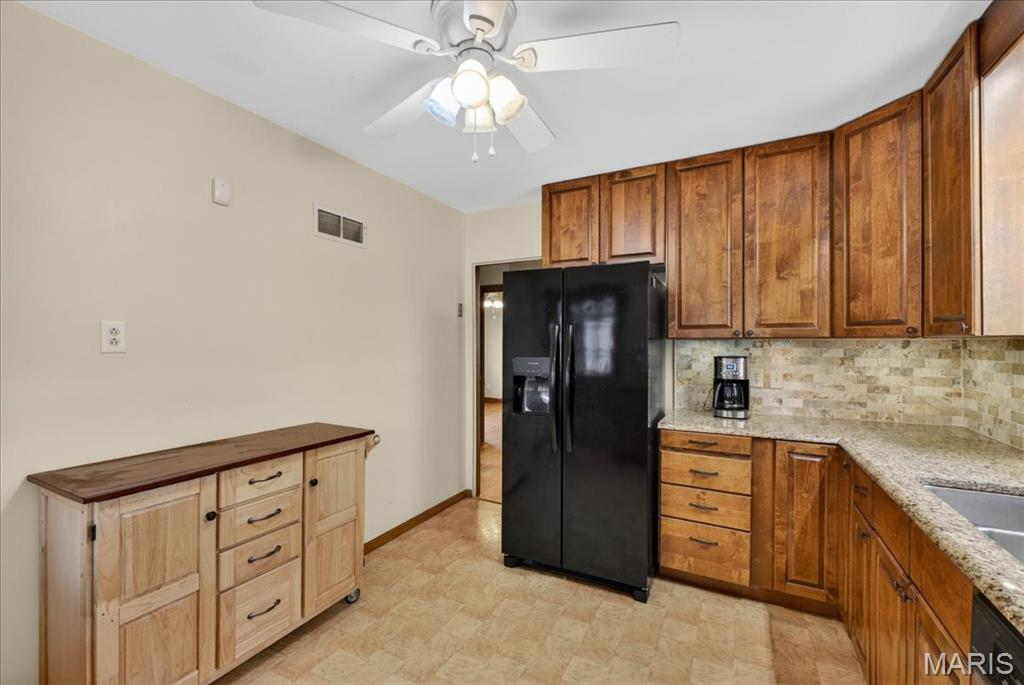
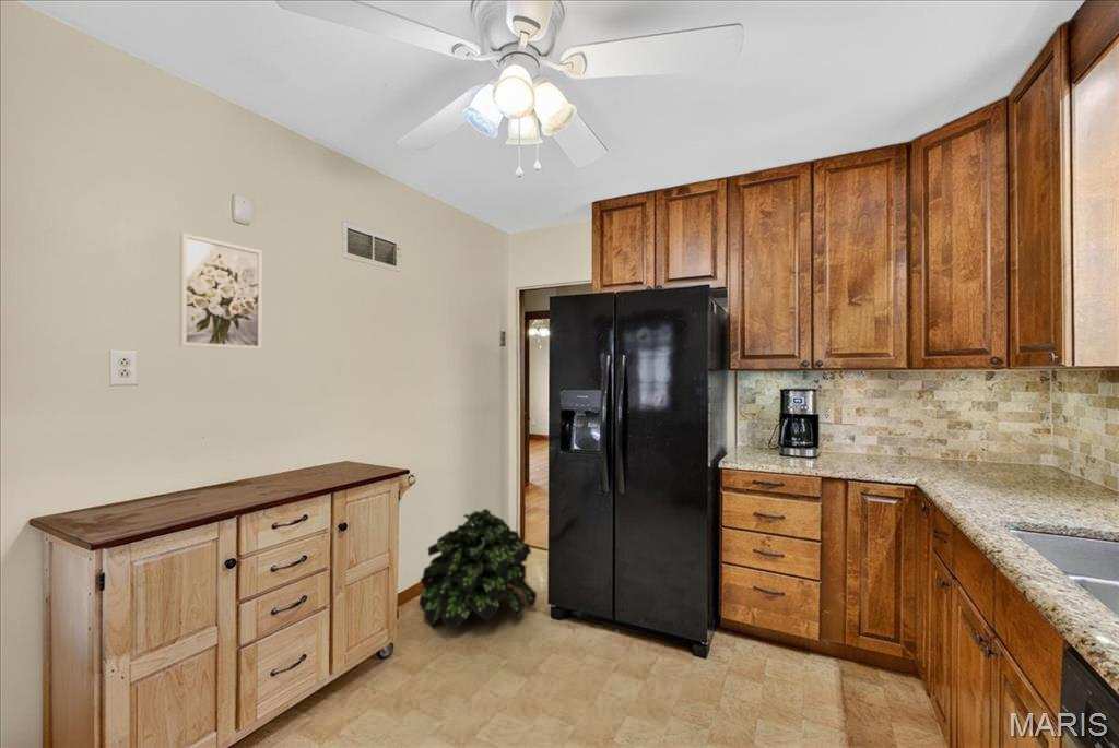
+ wall art [178,231,263,351]
+ potted plant [417,508,538,630]
